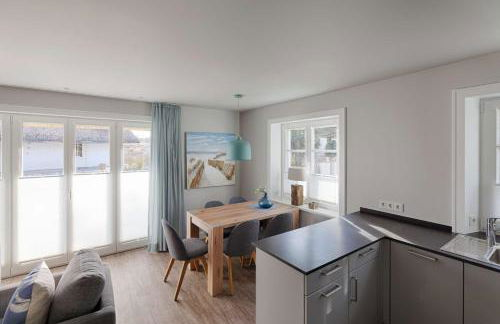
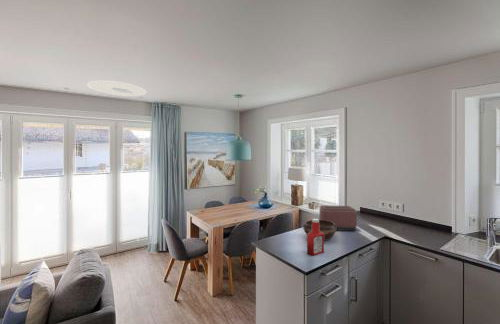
+ toaster [319,204,360,232]
+ decorative bowl [302,219,337,242]
+ ceiling light [86,79,148,97]
+ soap bottle [306,218,325,256]
